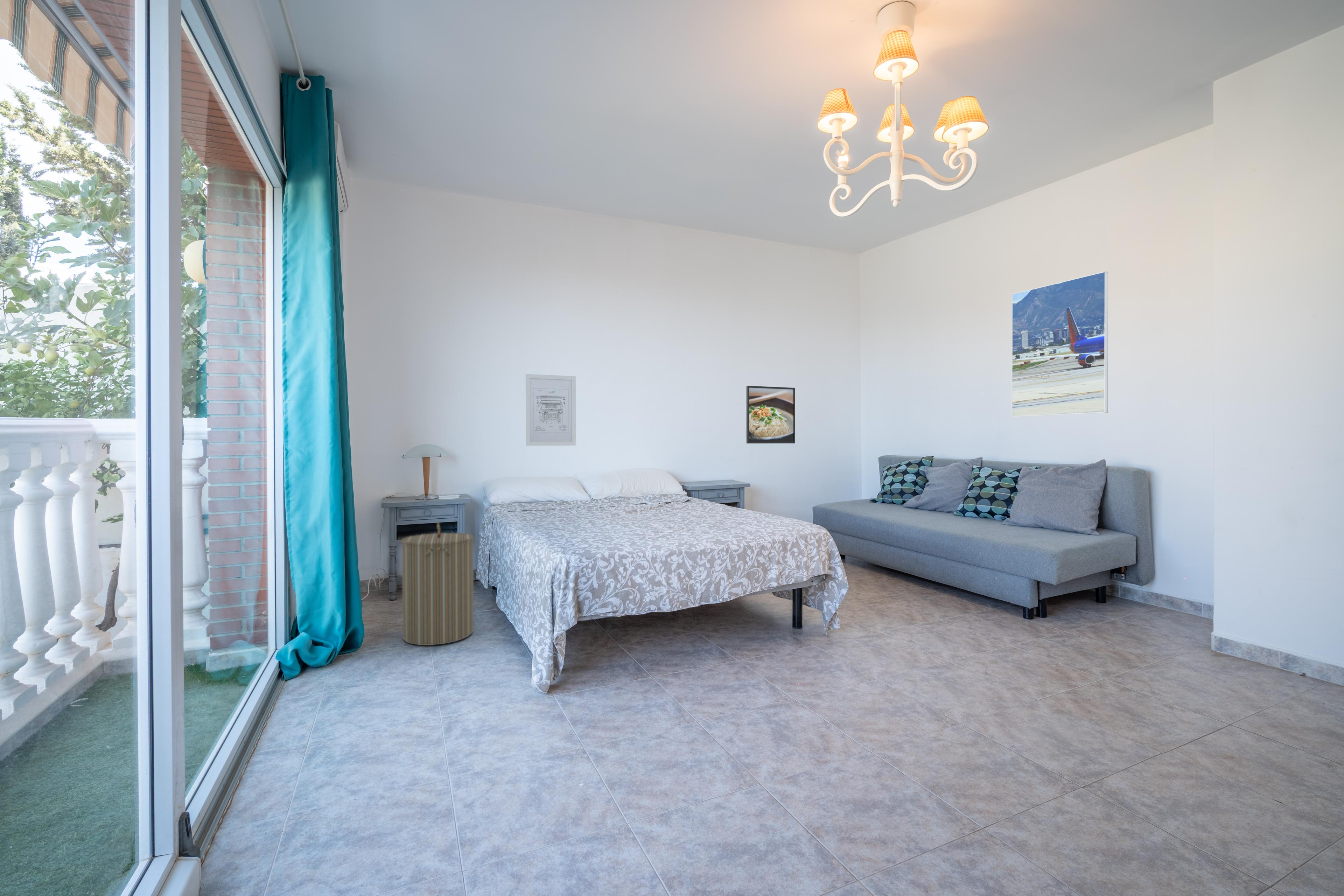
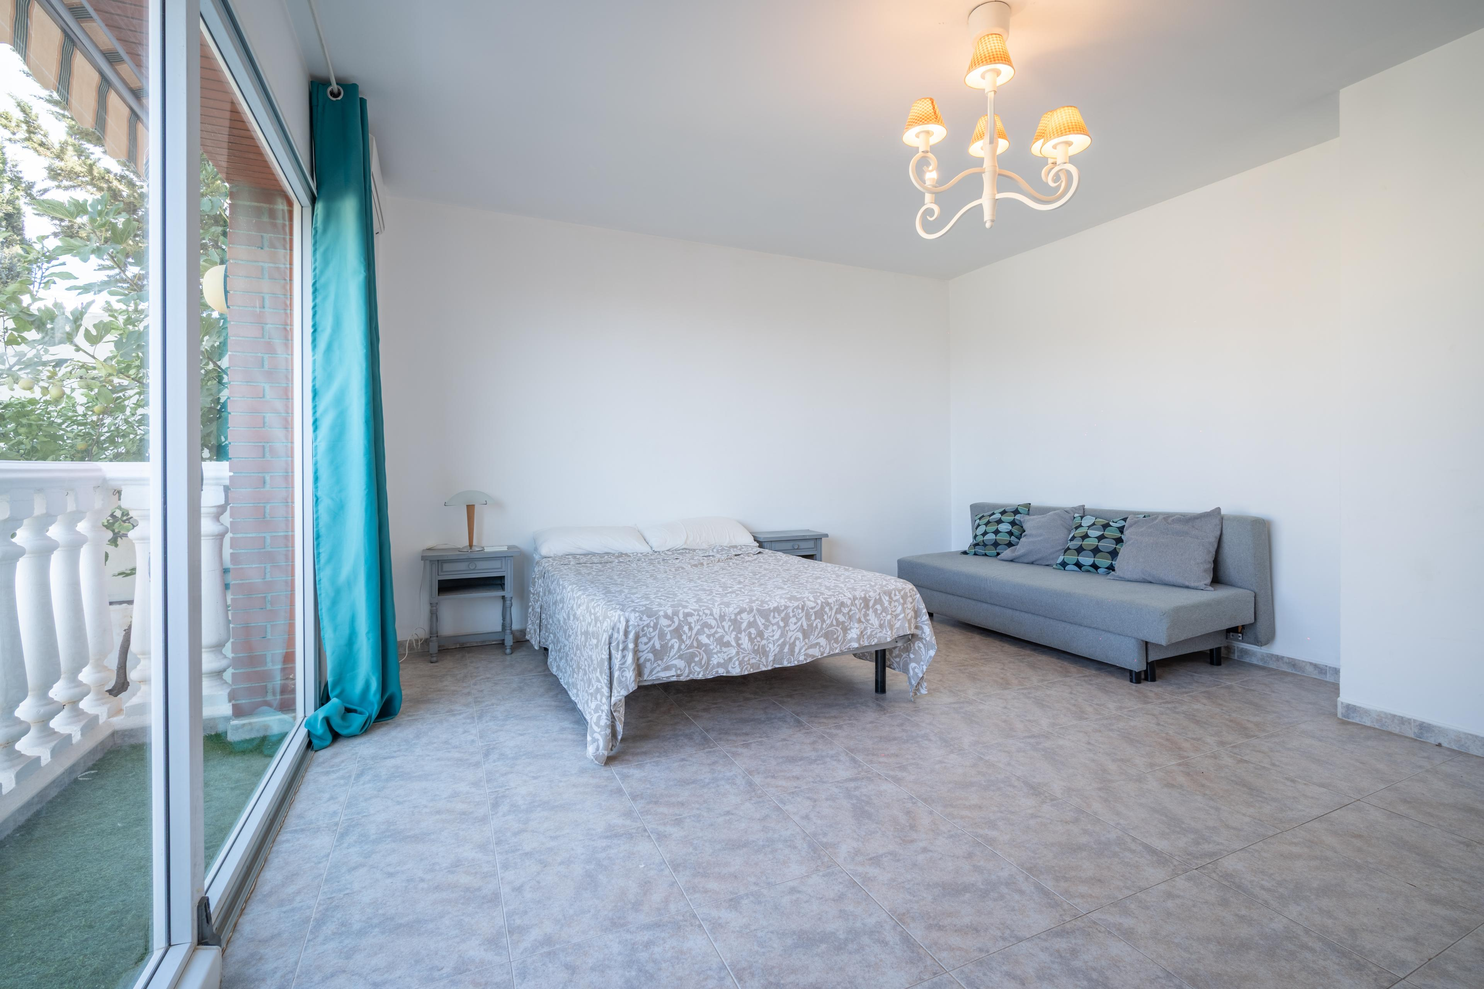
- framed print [746,385,796,444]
- wall art [525,374,576,446]
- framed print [1012,271,1108,417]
- laundry hamper [401,521,474,646]
